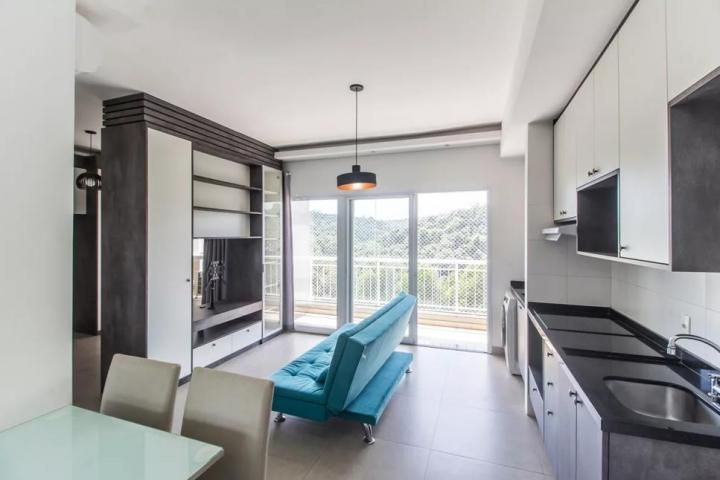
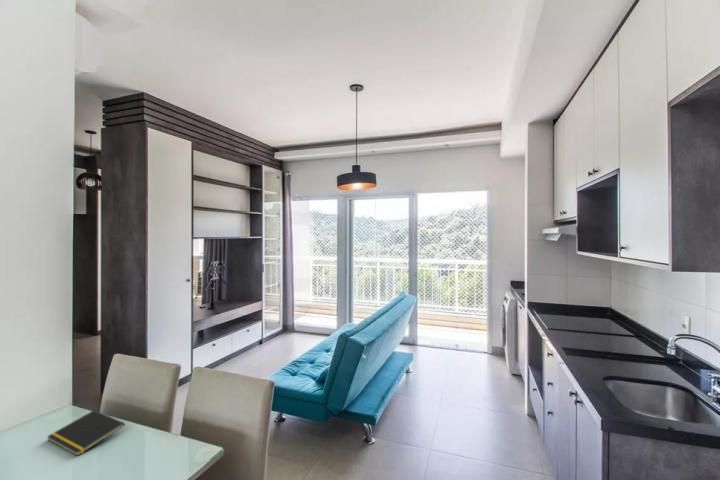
+ notepad [46,409,126,457]
